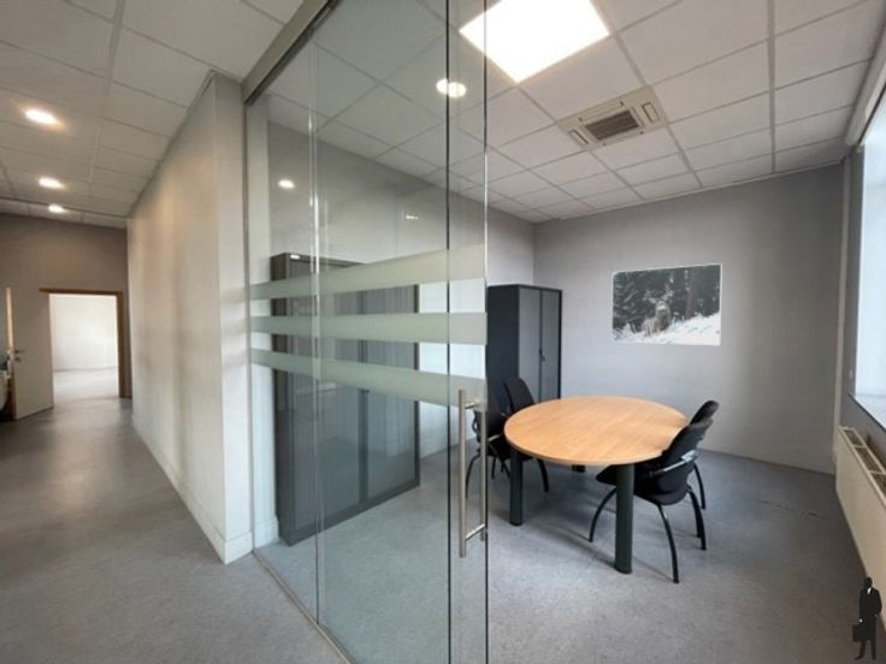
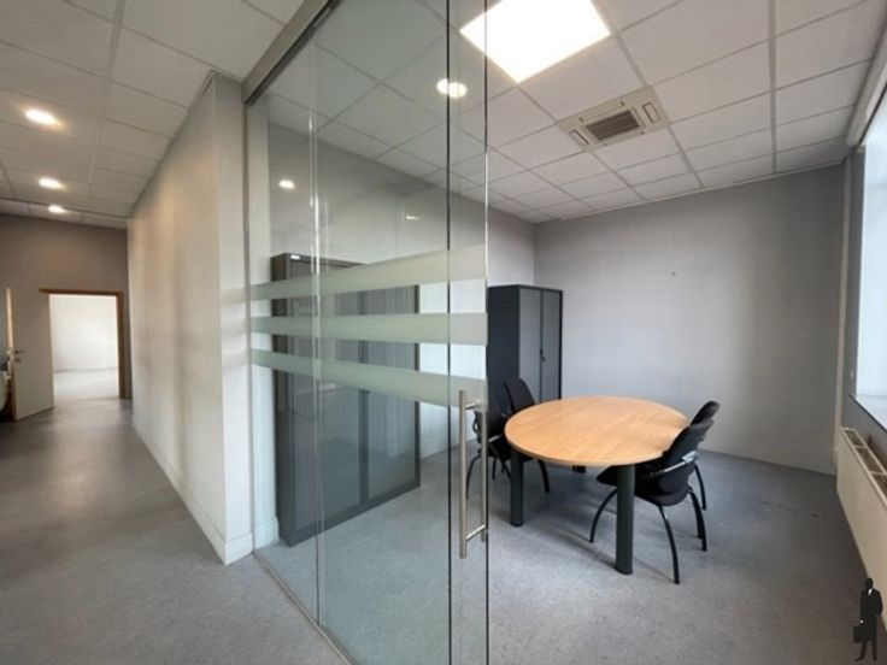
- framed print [610,262,723,346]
